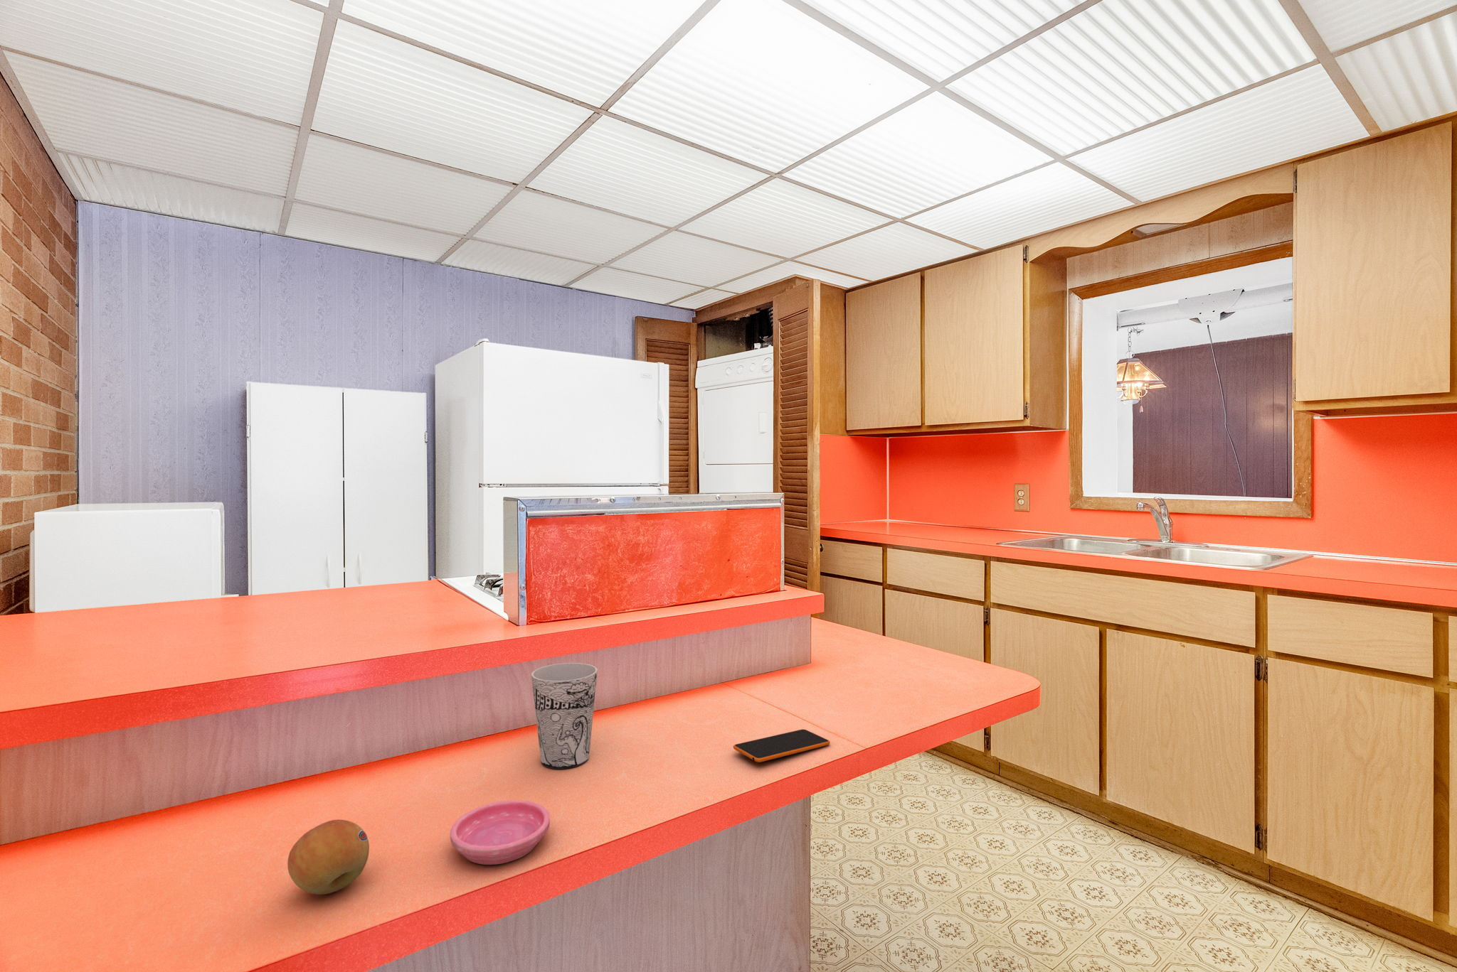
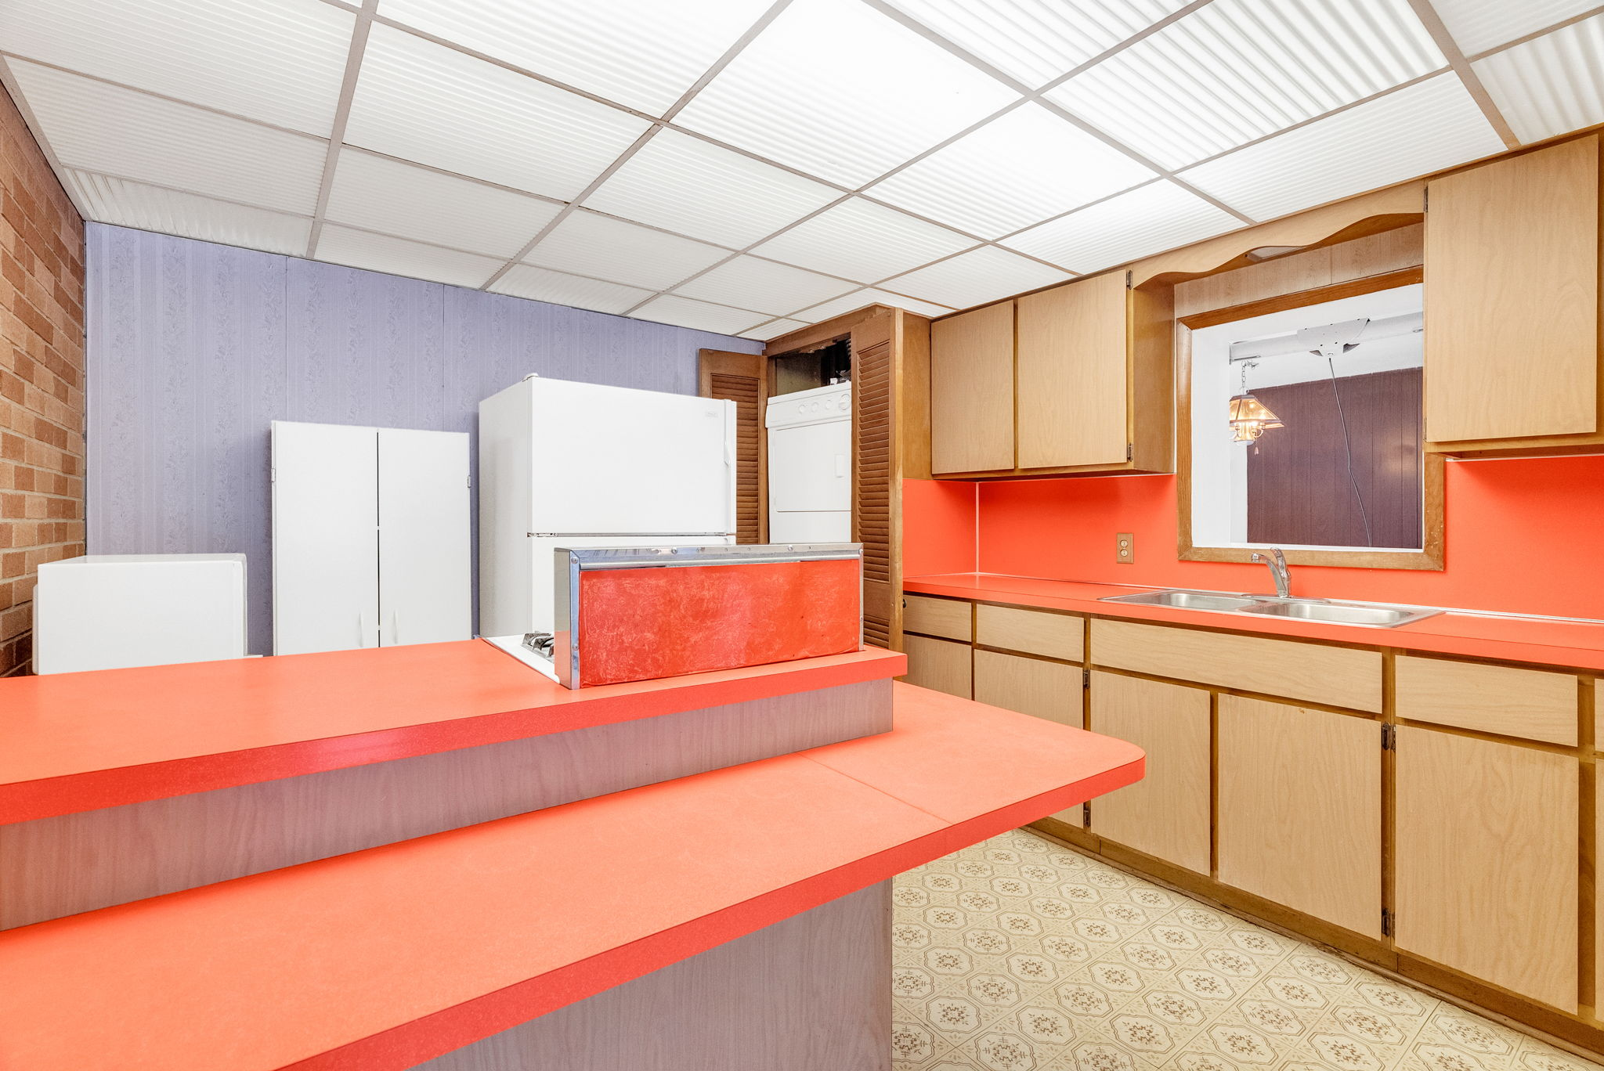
- fruit [287,819,370,895]
- saucer [449,800,550,866]
- cup [531,662,598,769]
- smartphone [733,728,831,763]
